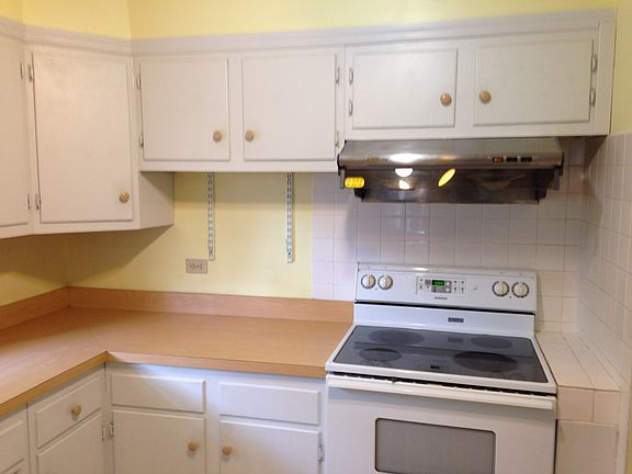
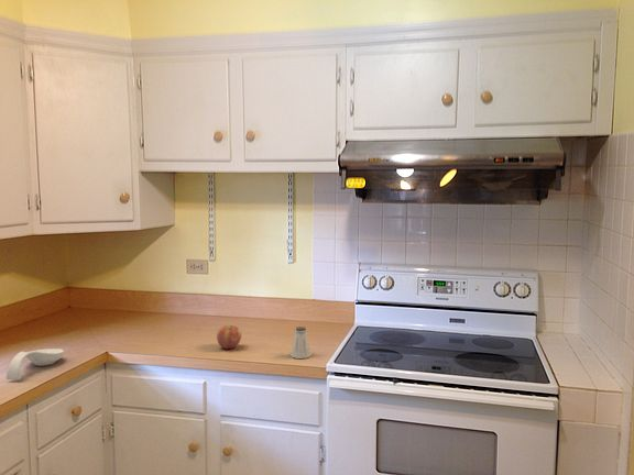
+ apple [216,324,242,350]
+ saltshaker [289,325,313,360]
+ spoon rest [6,347,65,380]
